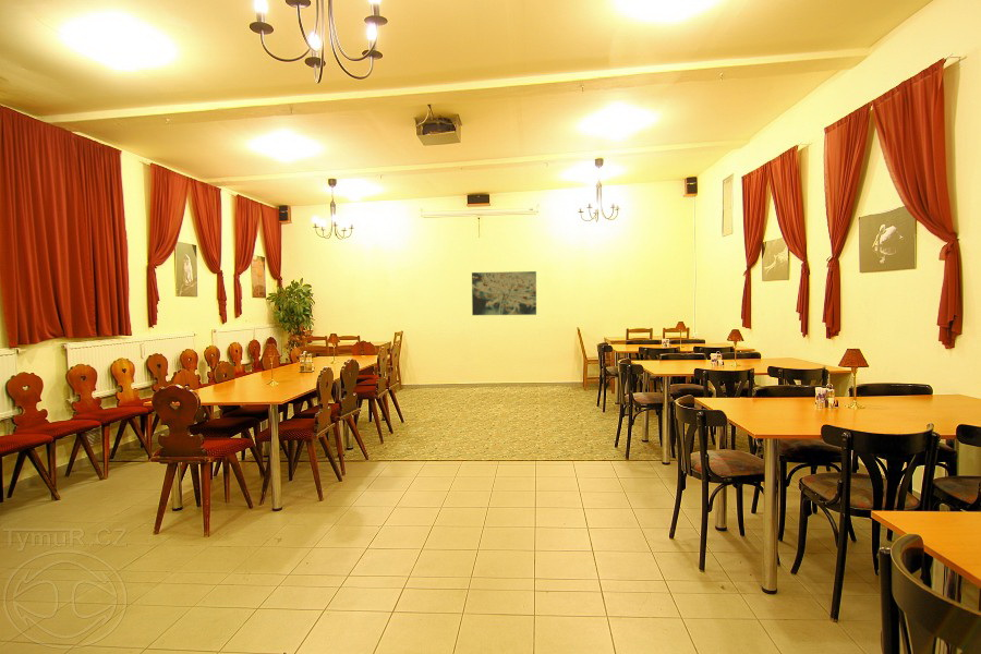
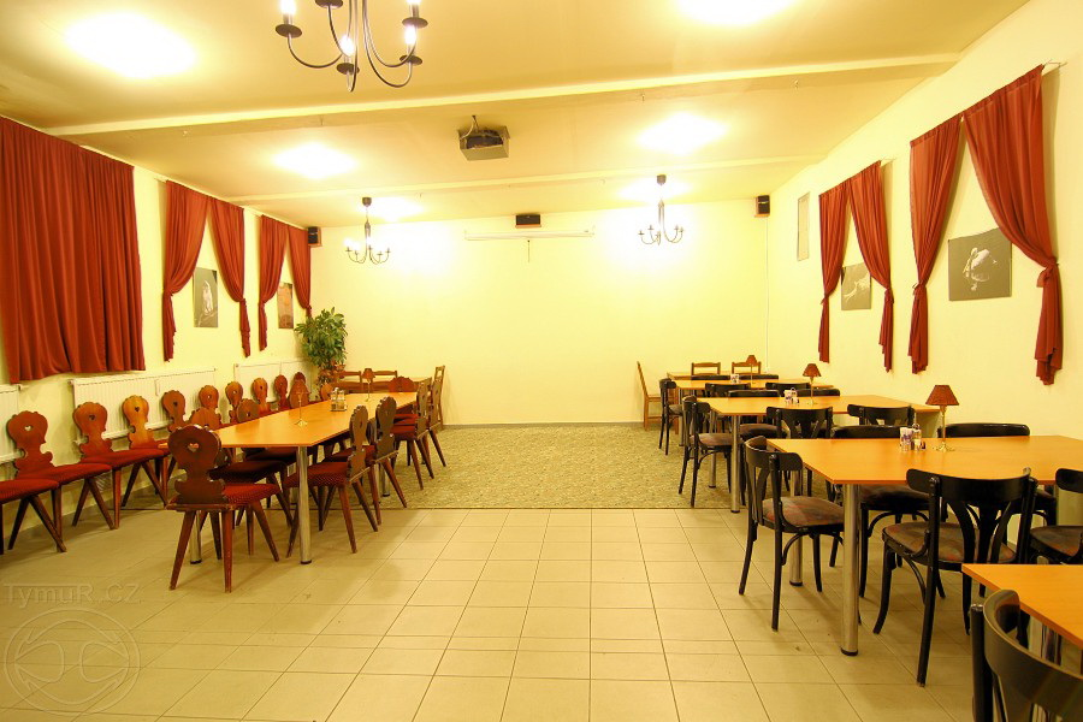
- wall art [471,270,537,316]
